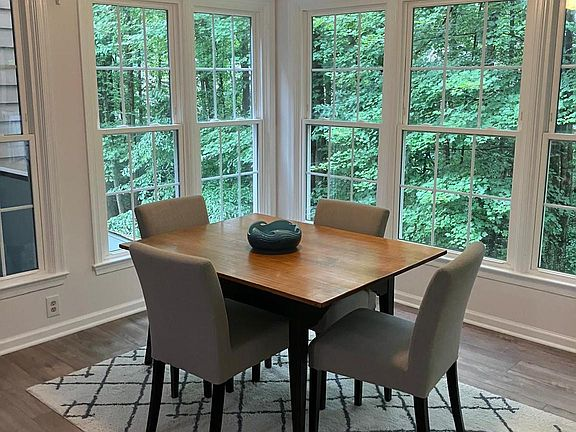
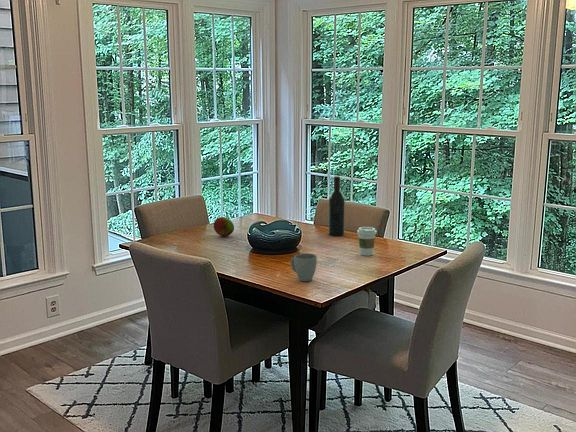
+ fruit [213,216,235,237]
+ wine bottle [328,175,346,237]
+ coffee cup [356,226,378,257]
+ mug [290,253,318,282]
